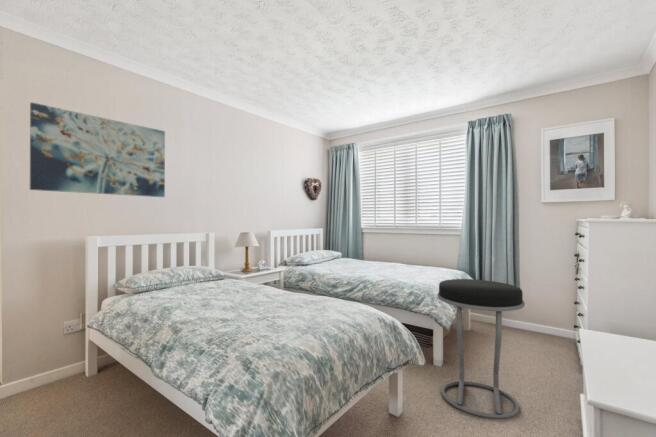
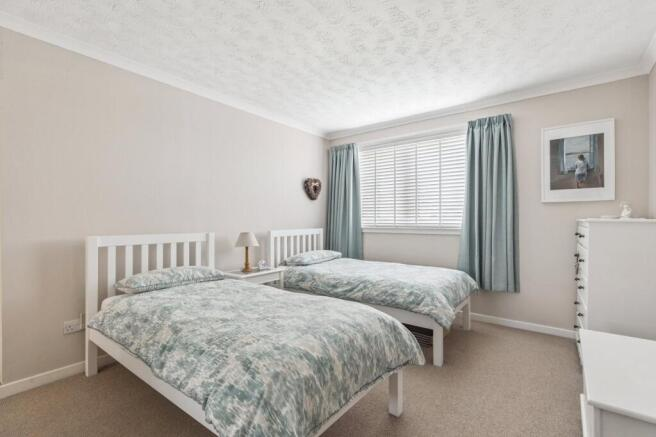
- stool [436,278,526,420]
- wall art [29,101,166,198]
